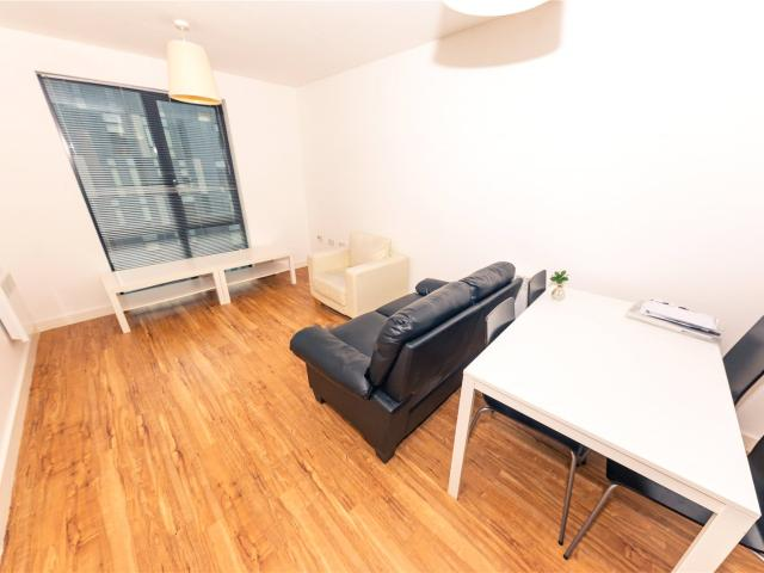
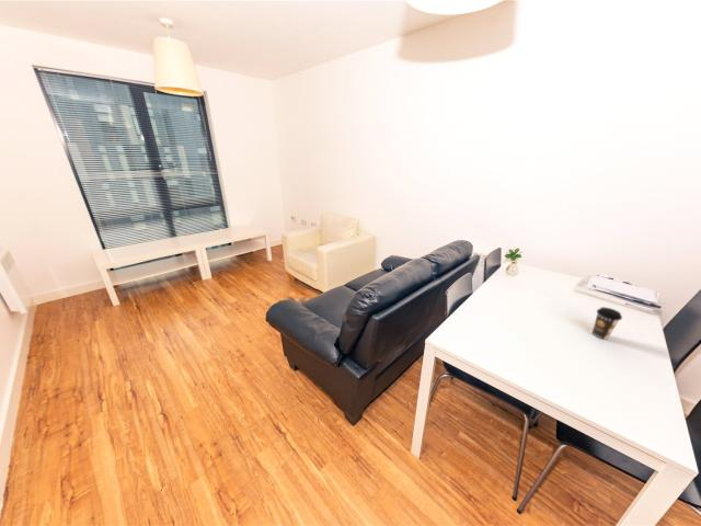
+ coffee cup [591,306,623,341]
